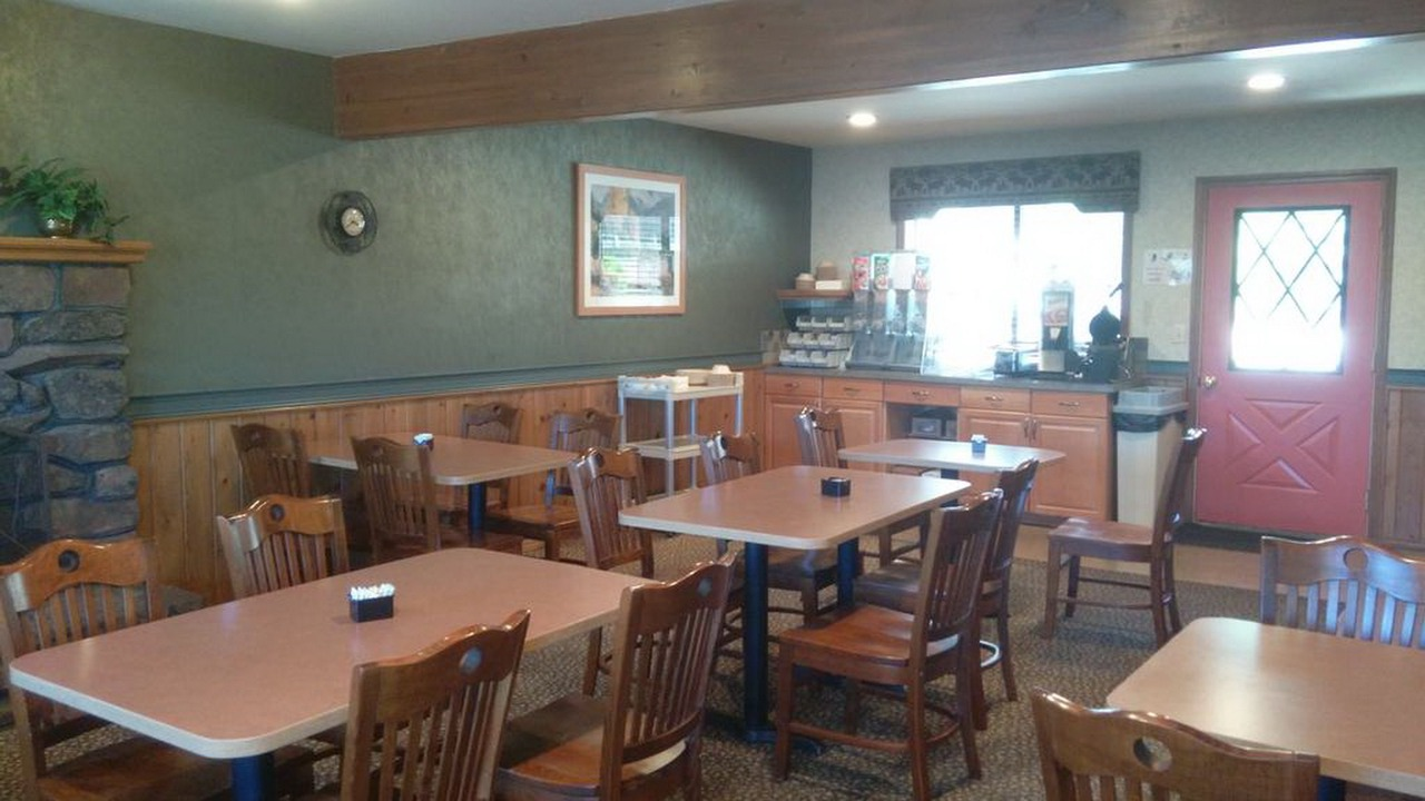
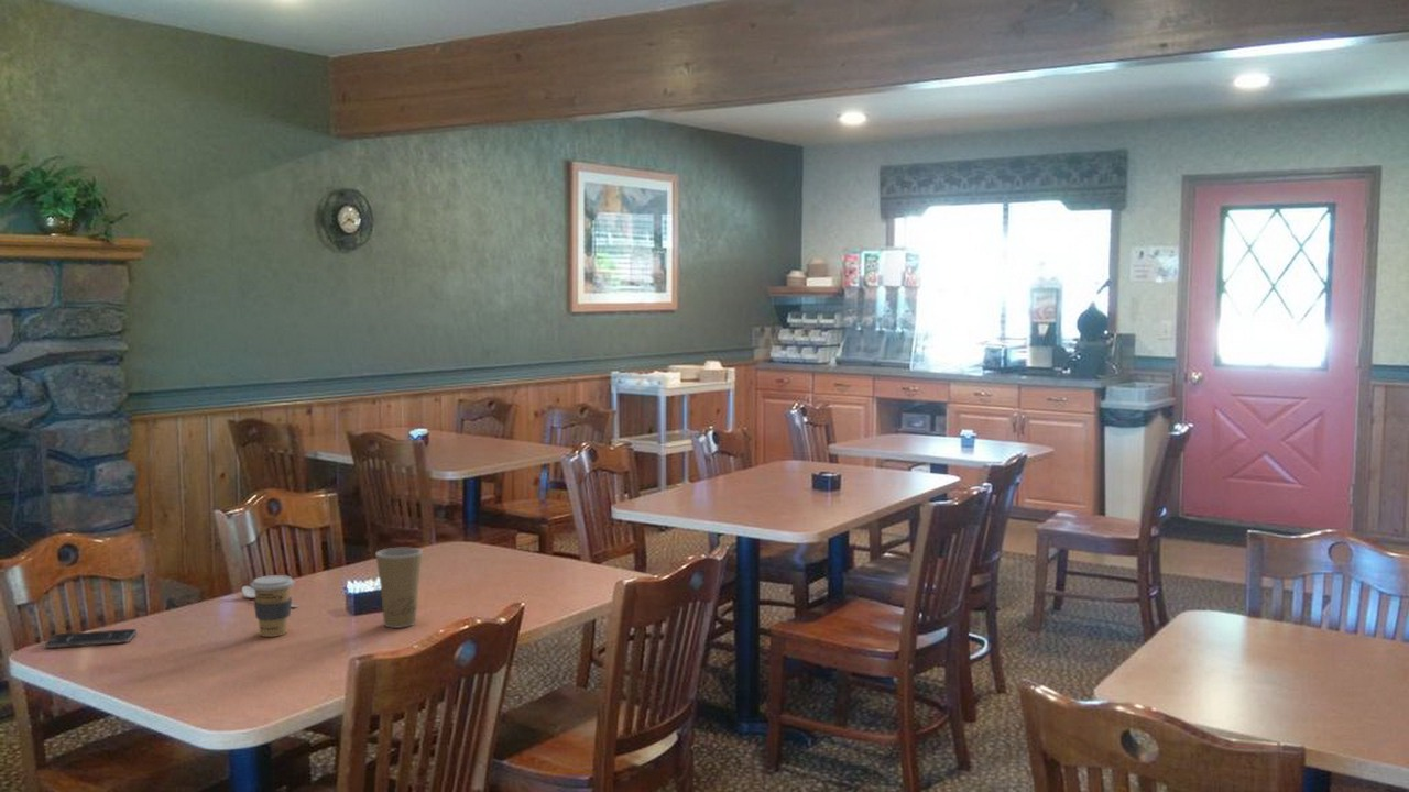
+ coffee cup [249,574,295,638]
+ spoon [241,585,299,608]
+ smartphone [44,628,138,649]
+ paper cup [374,547,424,629]
